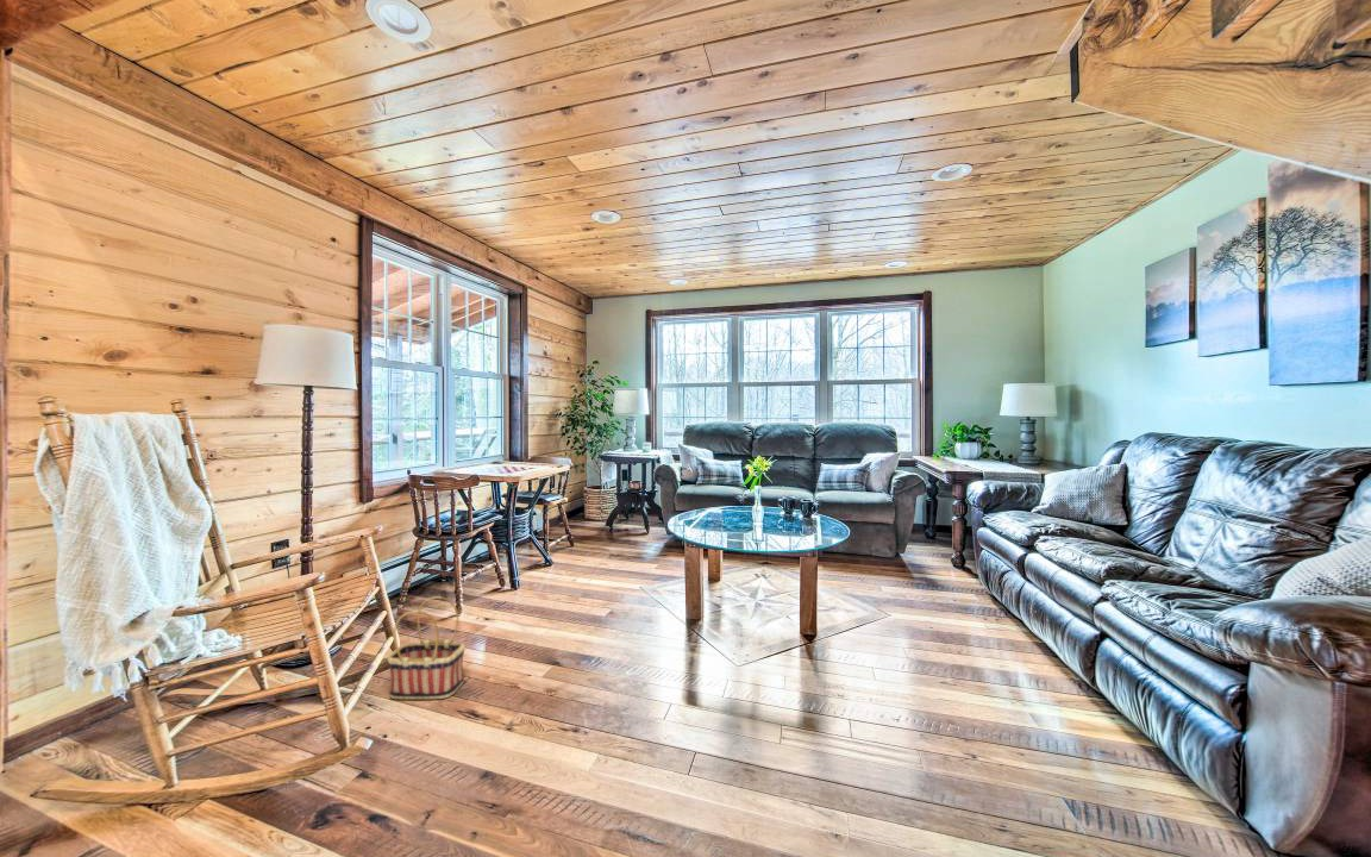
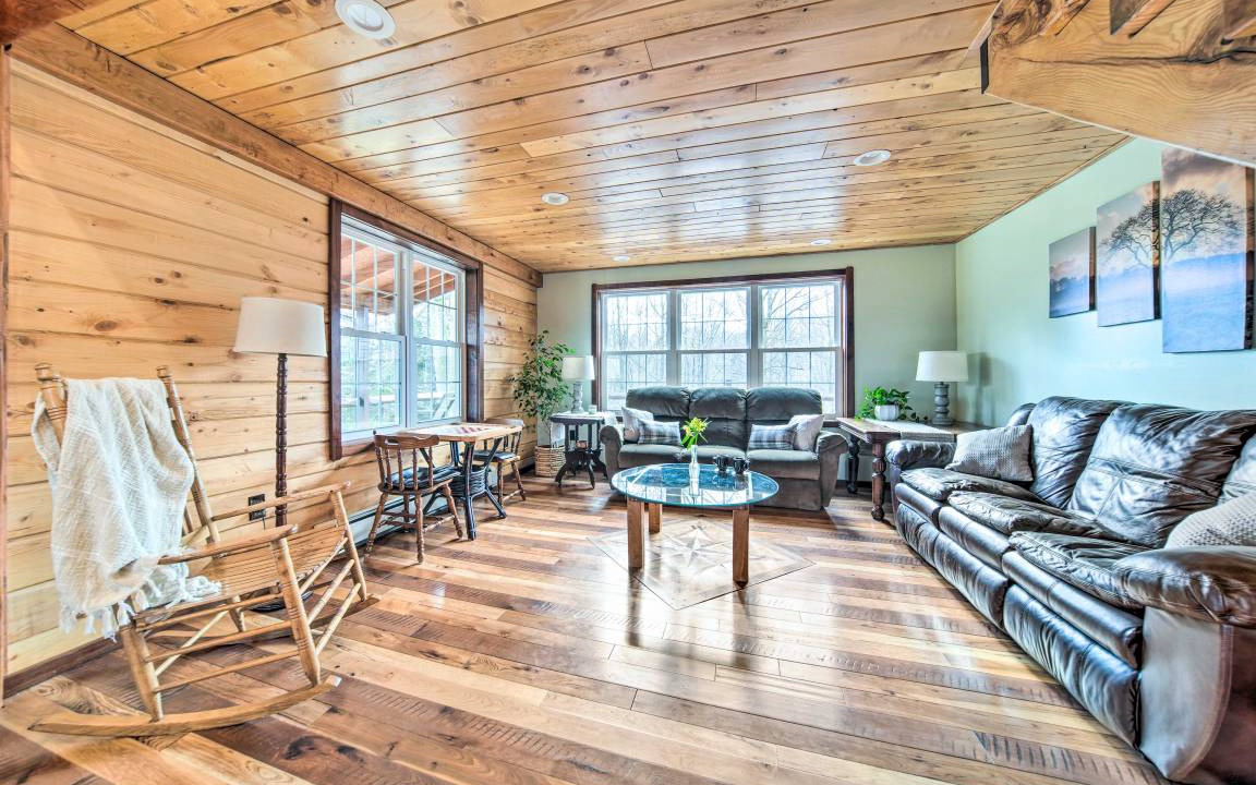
- basket [386,595,467,700]
